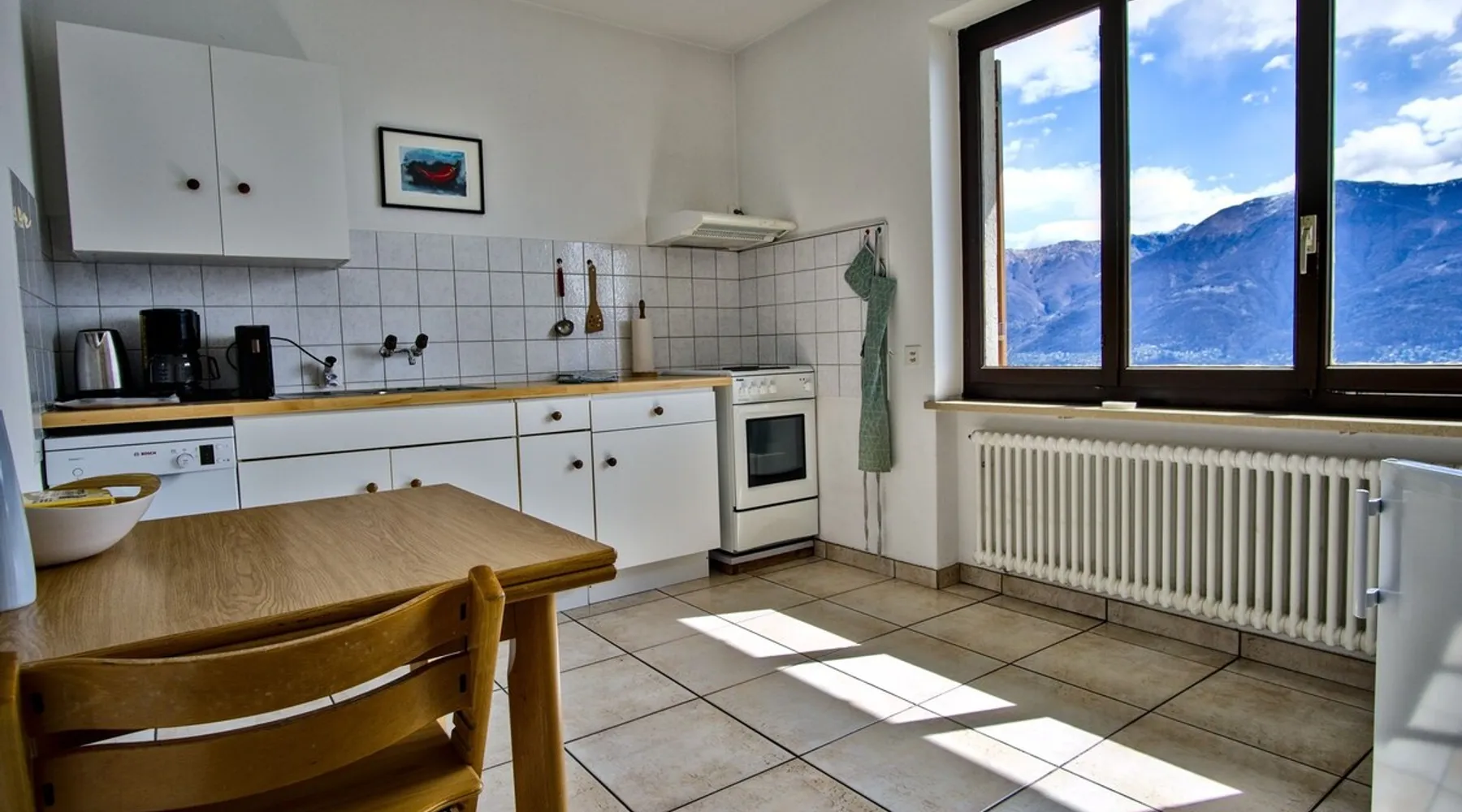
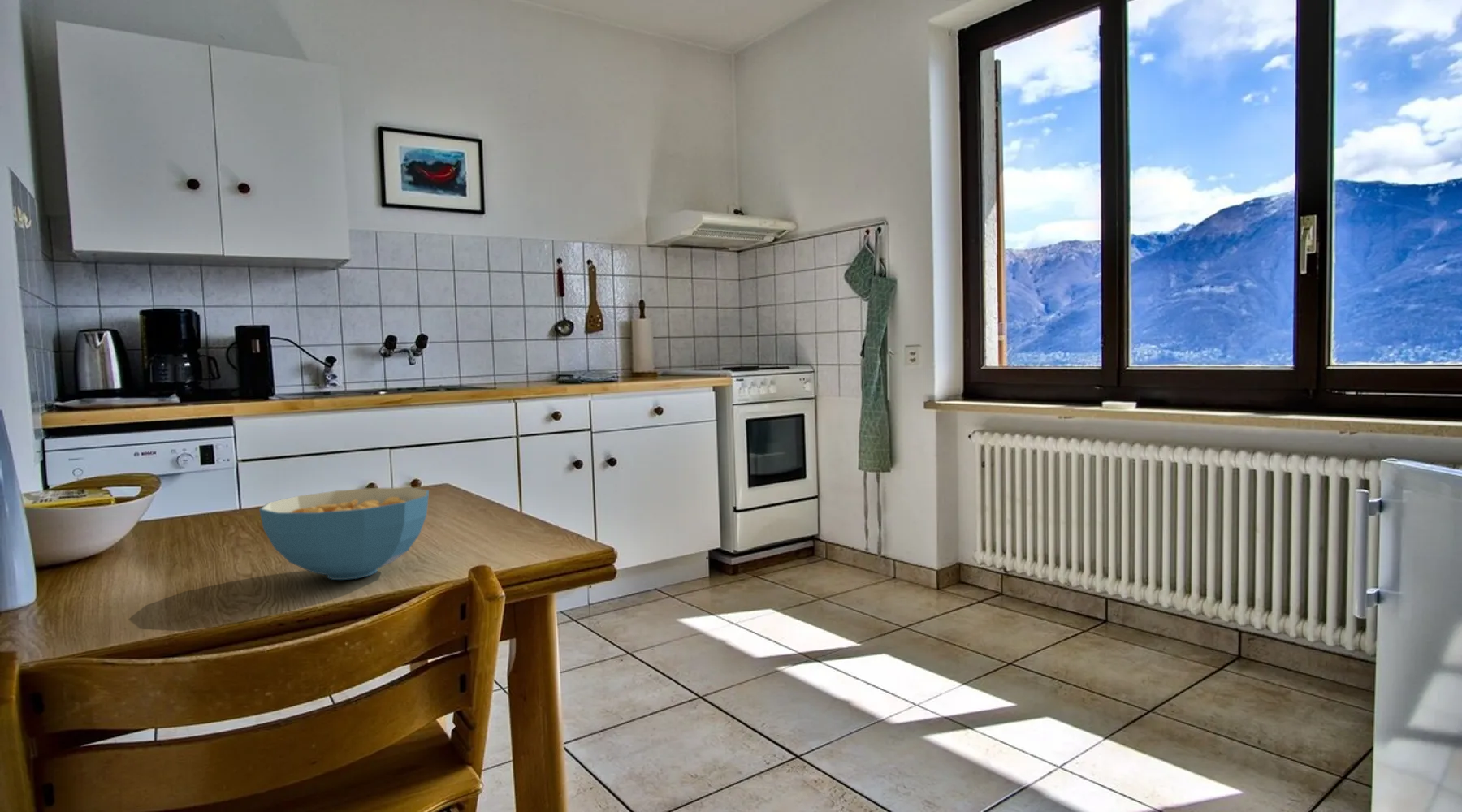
+ cereal bowl [258,487,430,581]
